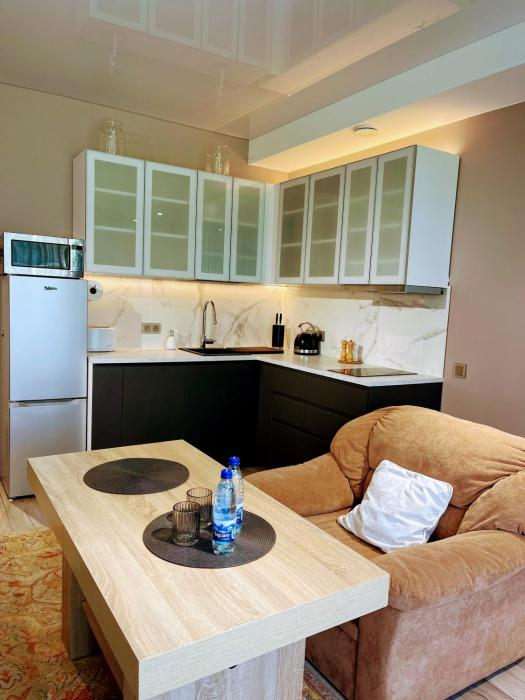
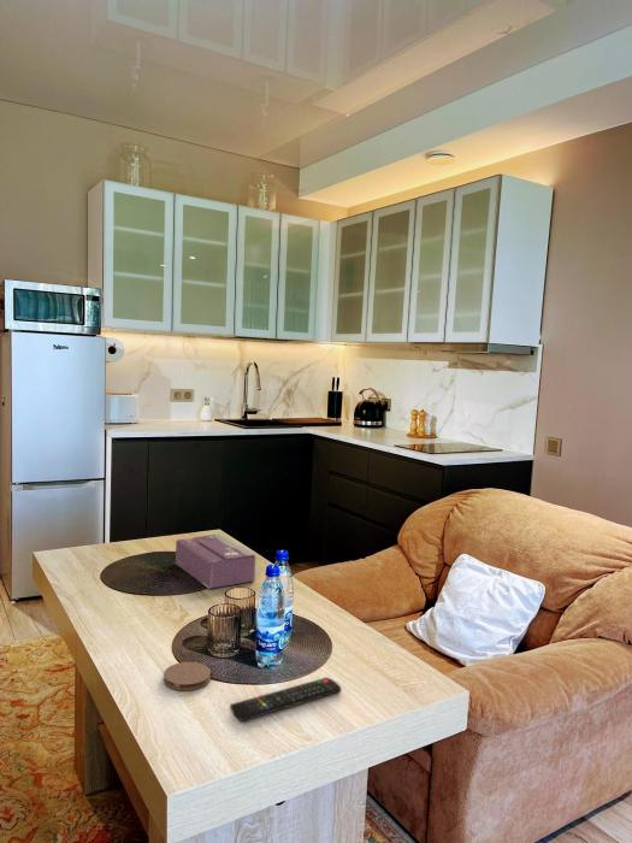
+ tissue box [175,532,256,590]
+ coaster [163,661,212,691]
+ remote control [229,676,342,723]
